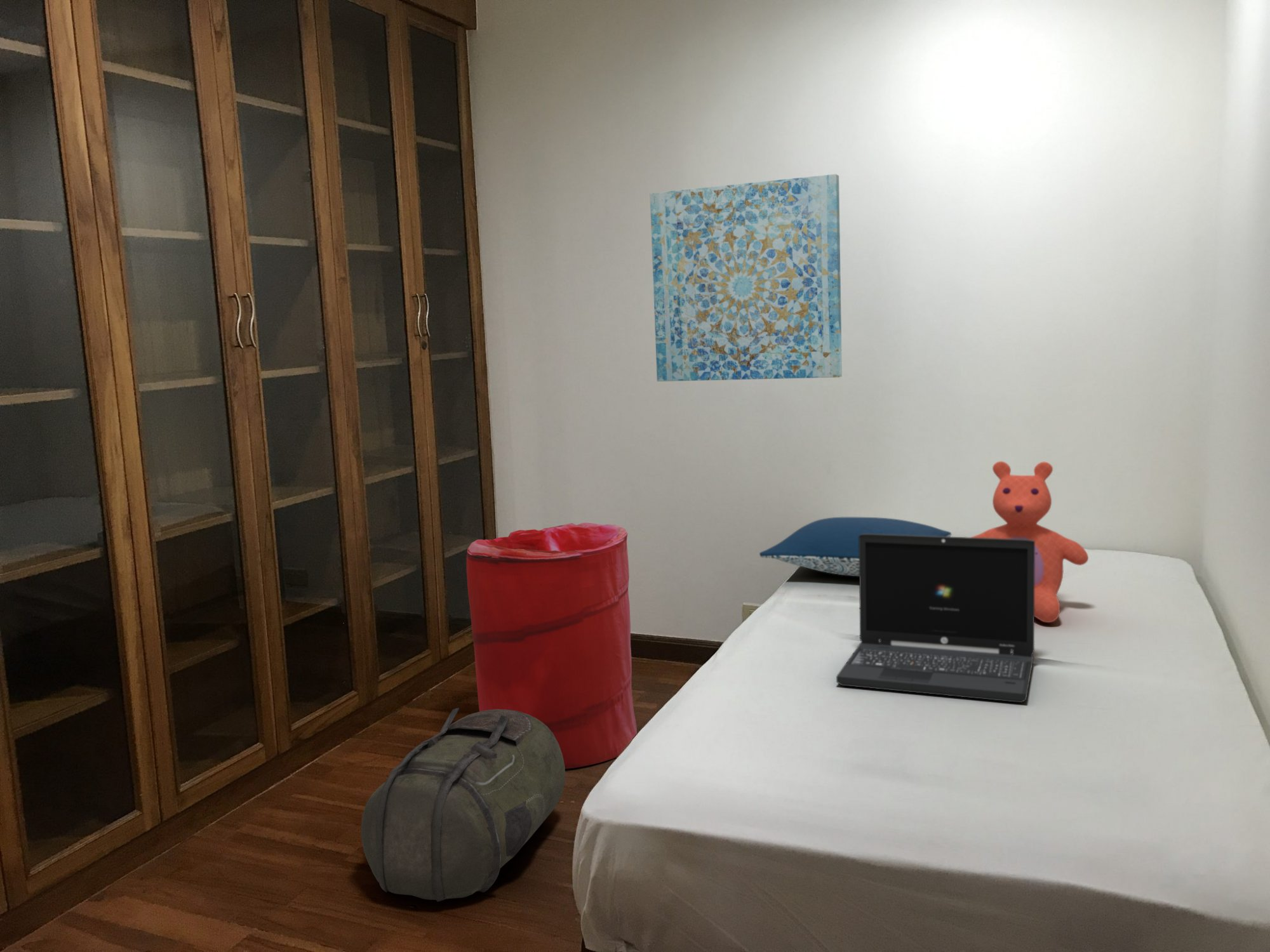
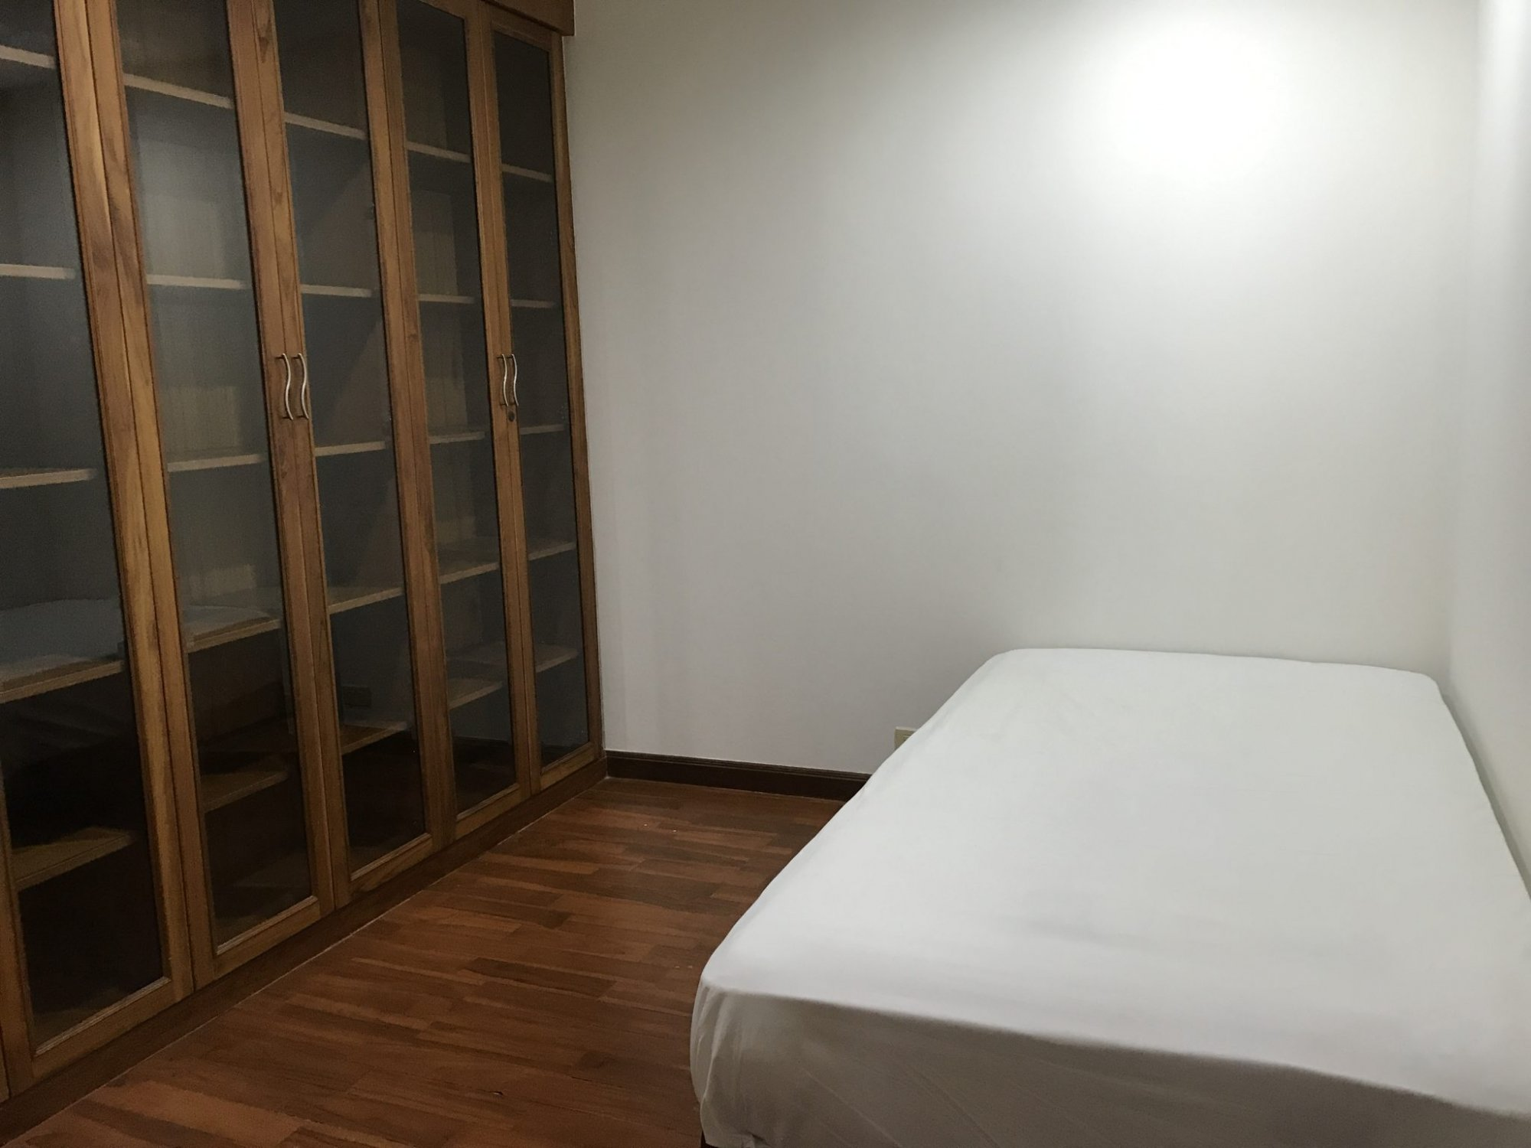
- teddy bear [970,461,1089,623]
- wall art [649,173,843,382]
- laundry hamper [466,522,638,769]
- laptop [836,534,1035,704]
- pillow [759,517,952,577]
- backpack [361,707,566,902]
